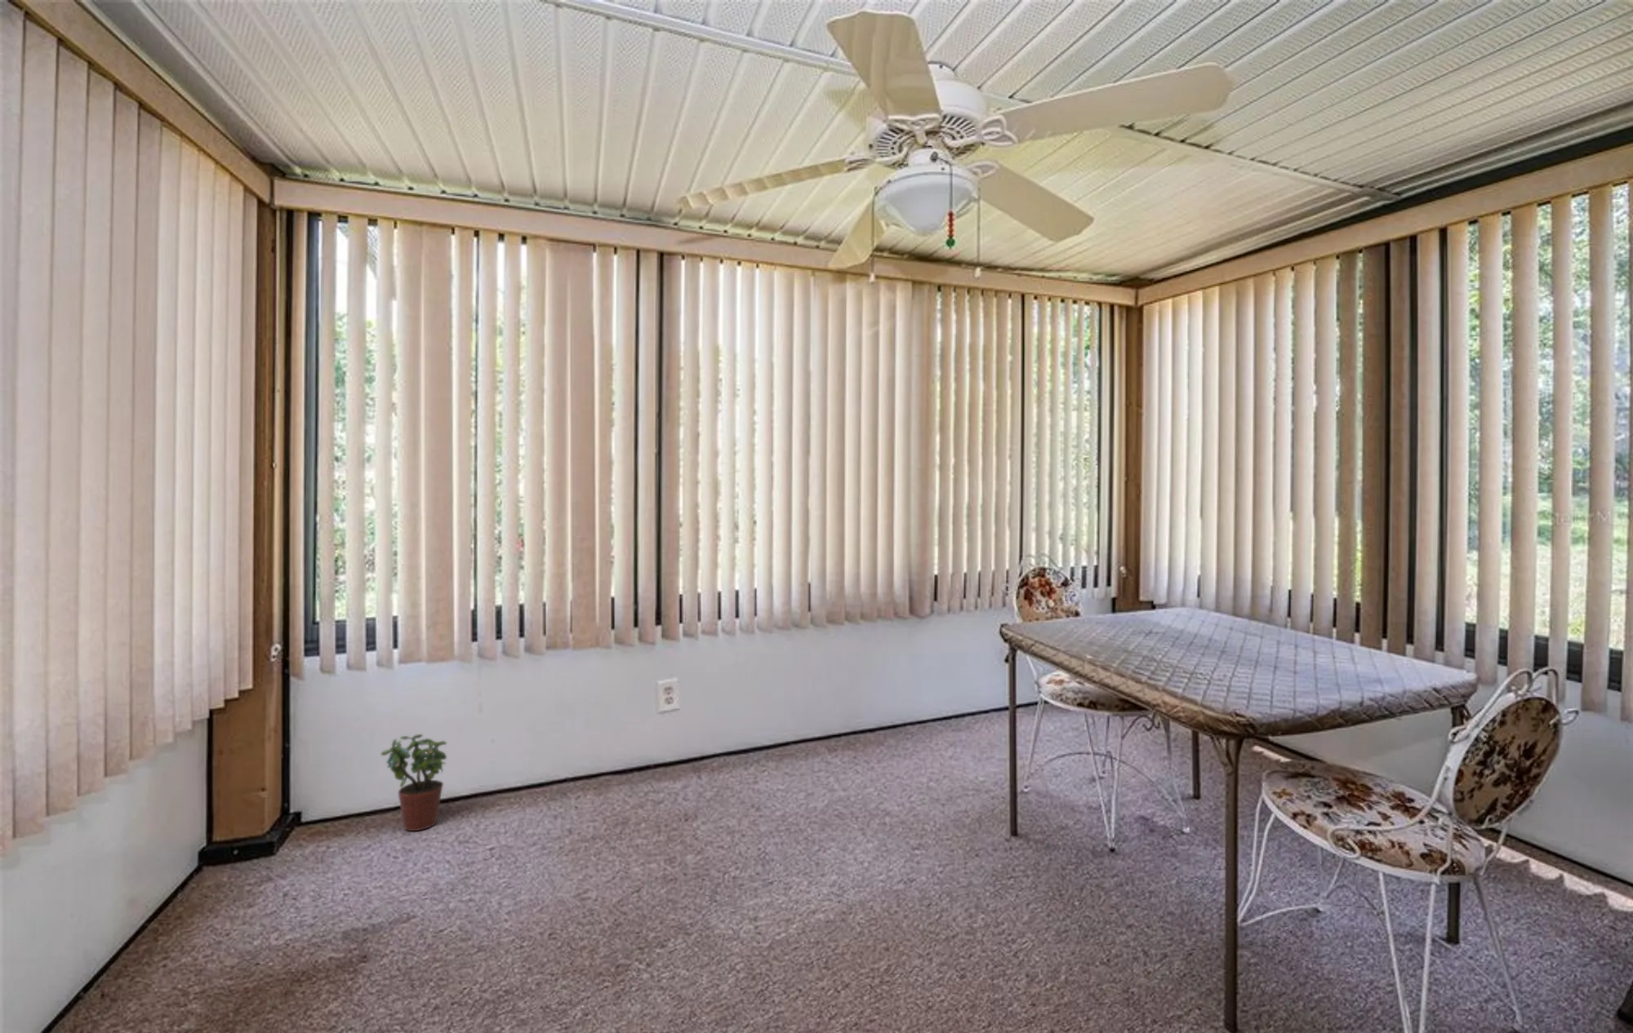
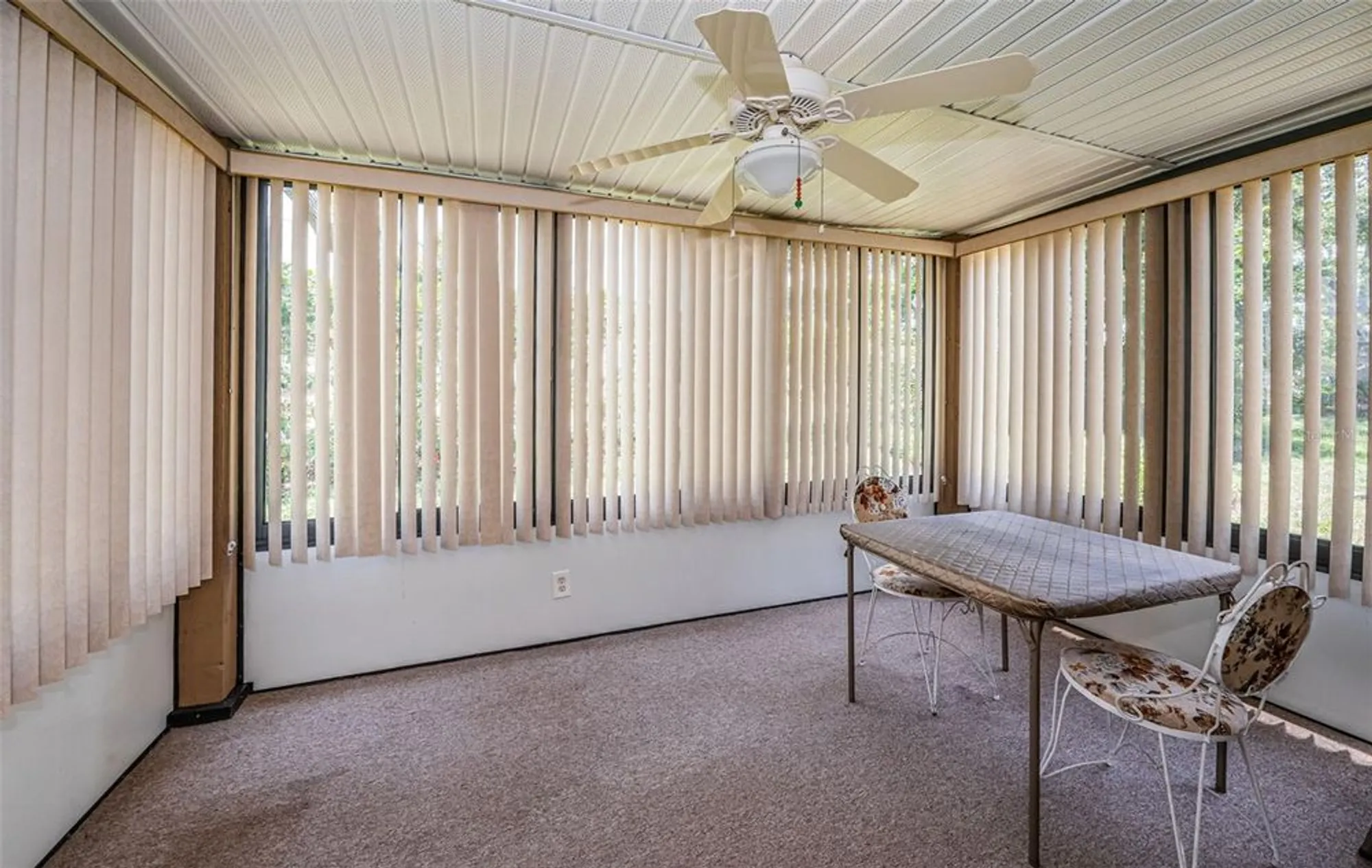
- potted plant [381,733,448,832]
